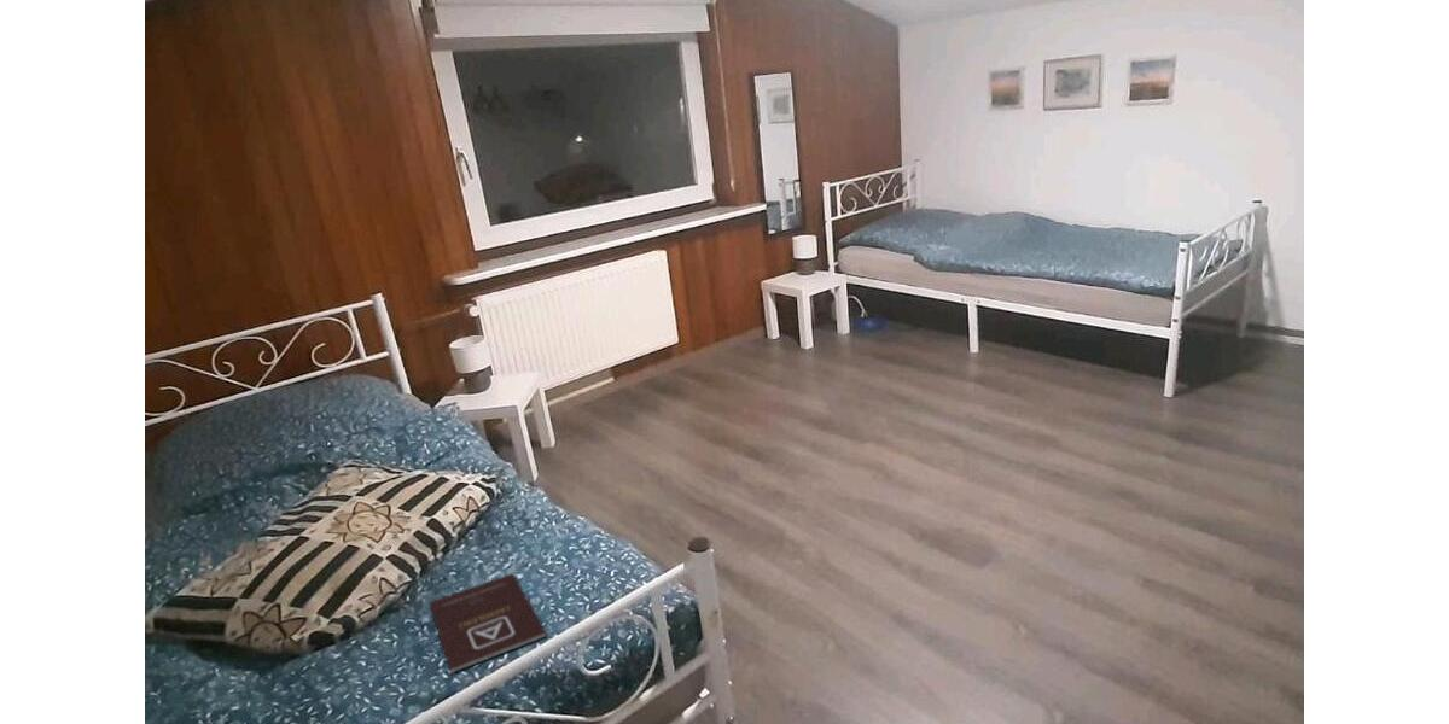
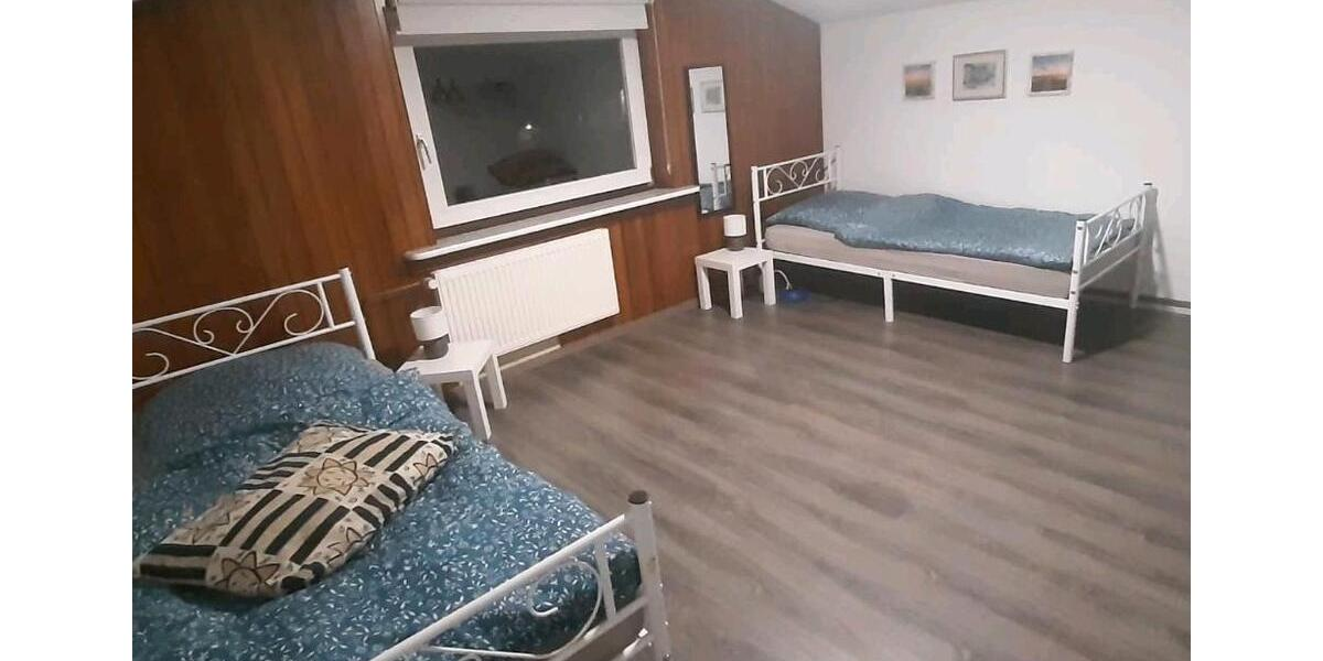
- book [427,572,548,675]
